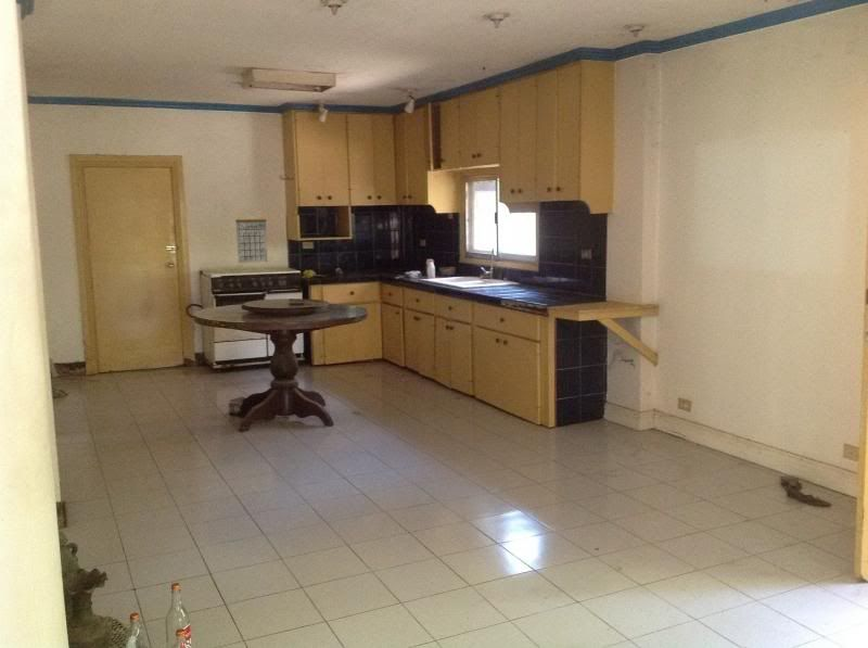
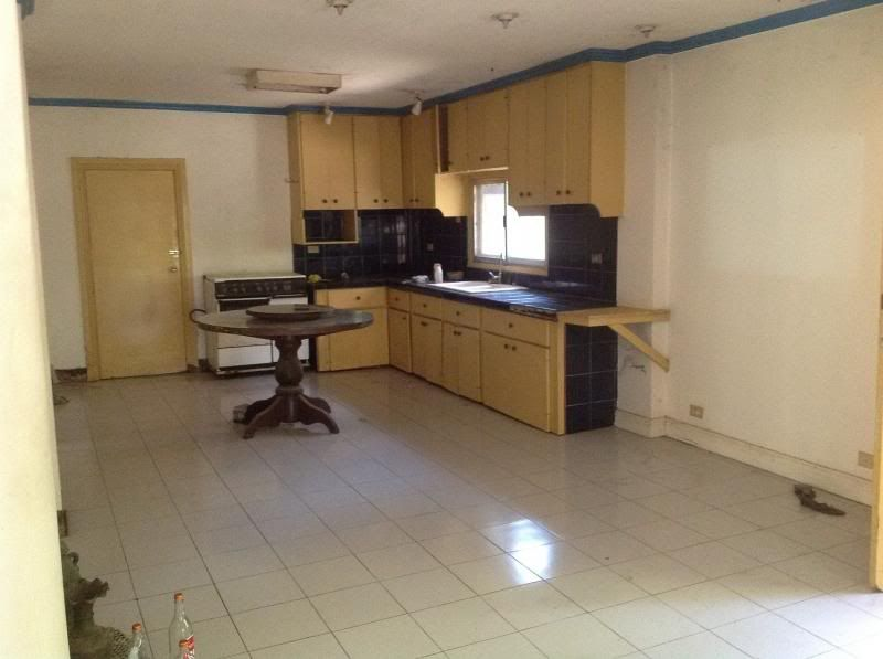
- calendar [234,208,268,264]
